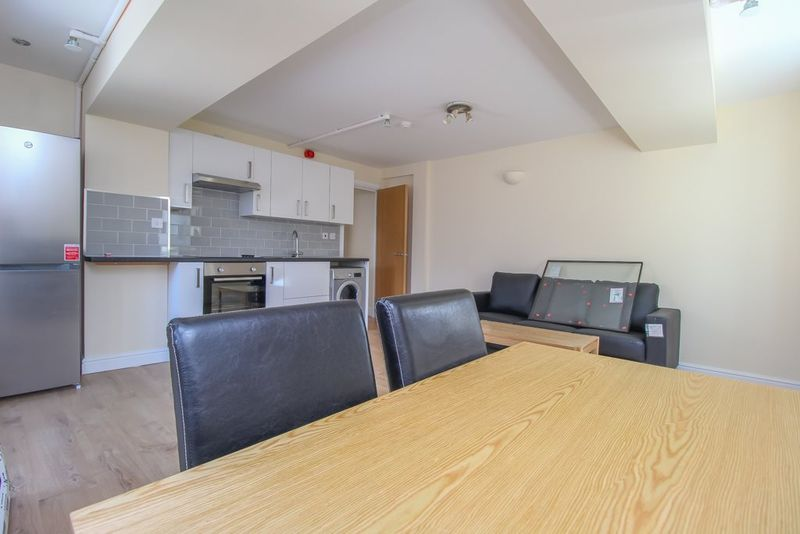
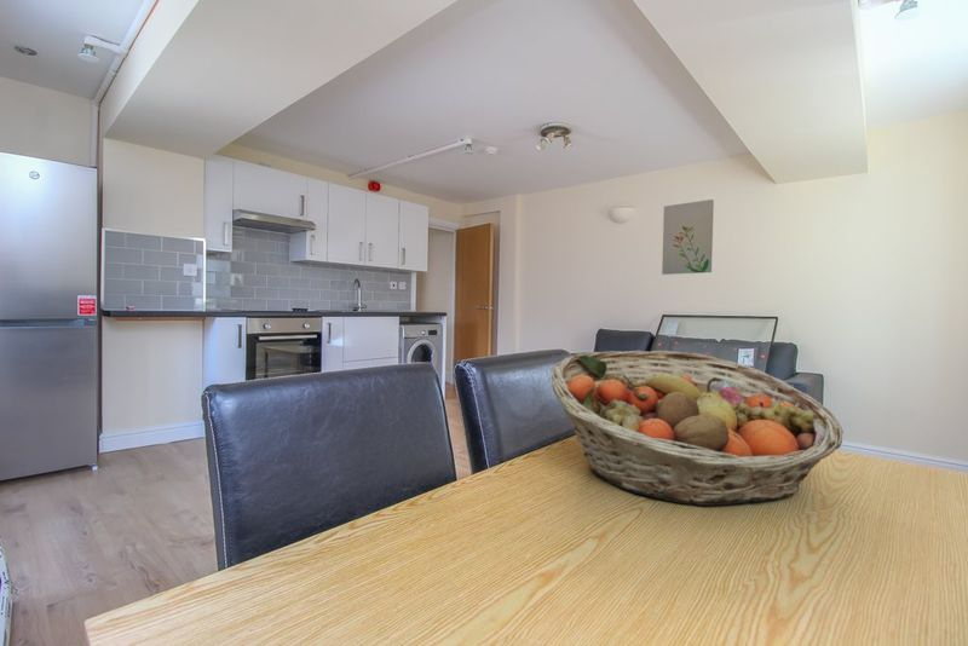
+ wall art [661,198,715,276]
+ fruit basket [551,350,845,507]
